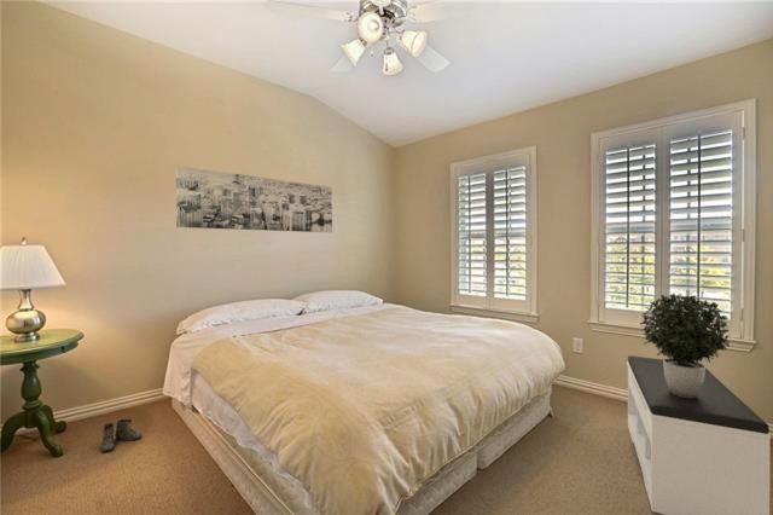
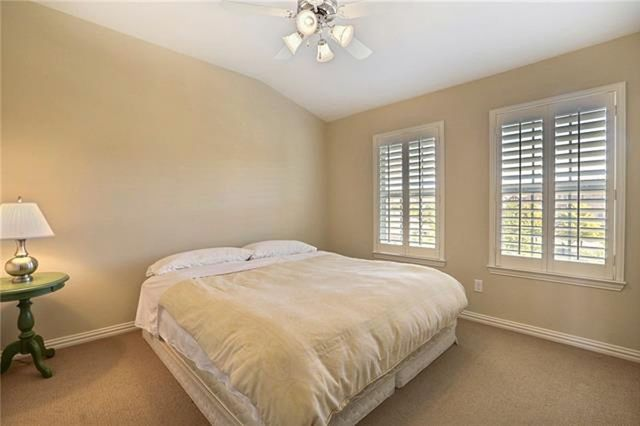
- wall art [174,164,333,233]
- bench [626,355,772,515]
- potted plant [639,293,731,398]
- boots [93,417,143,453]
